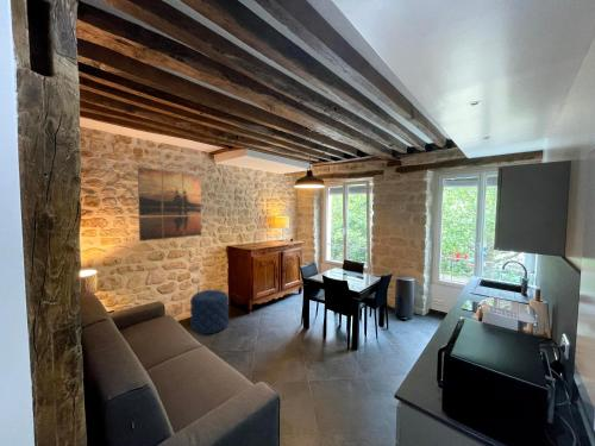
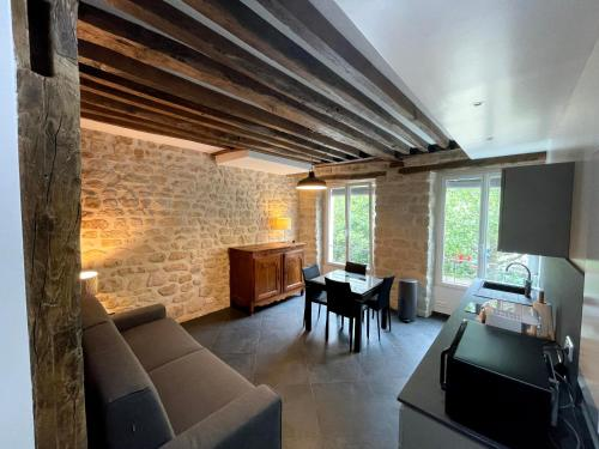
- pouf [189,289,230,335]
- wall art [137,165,202,243]
